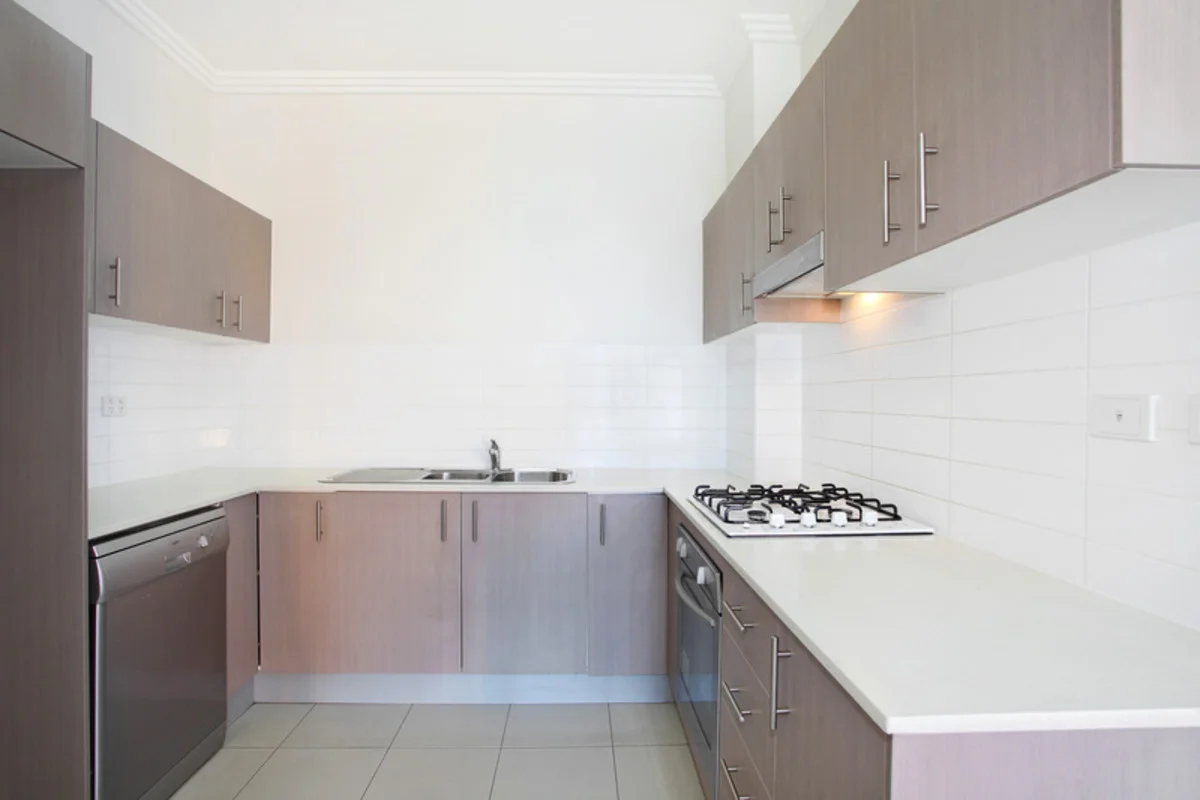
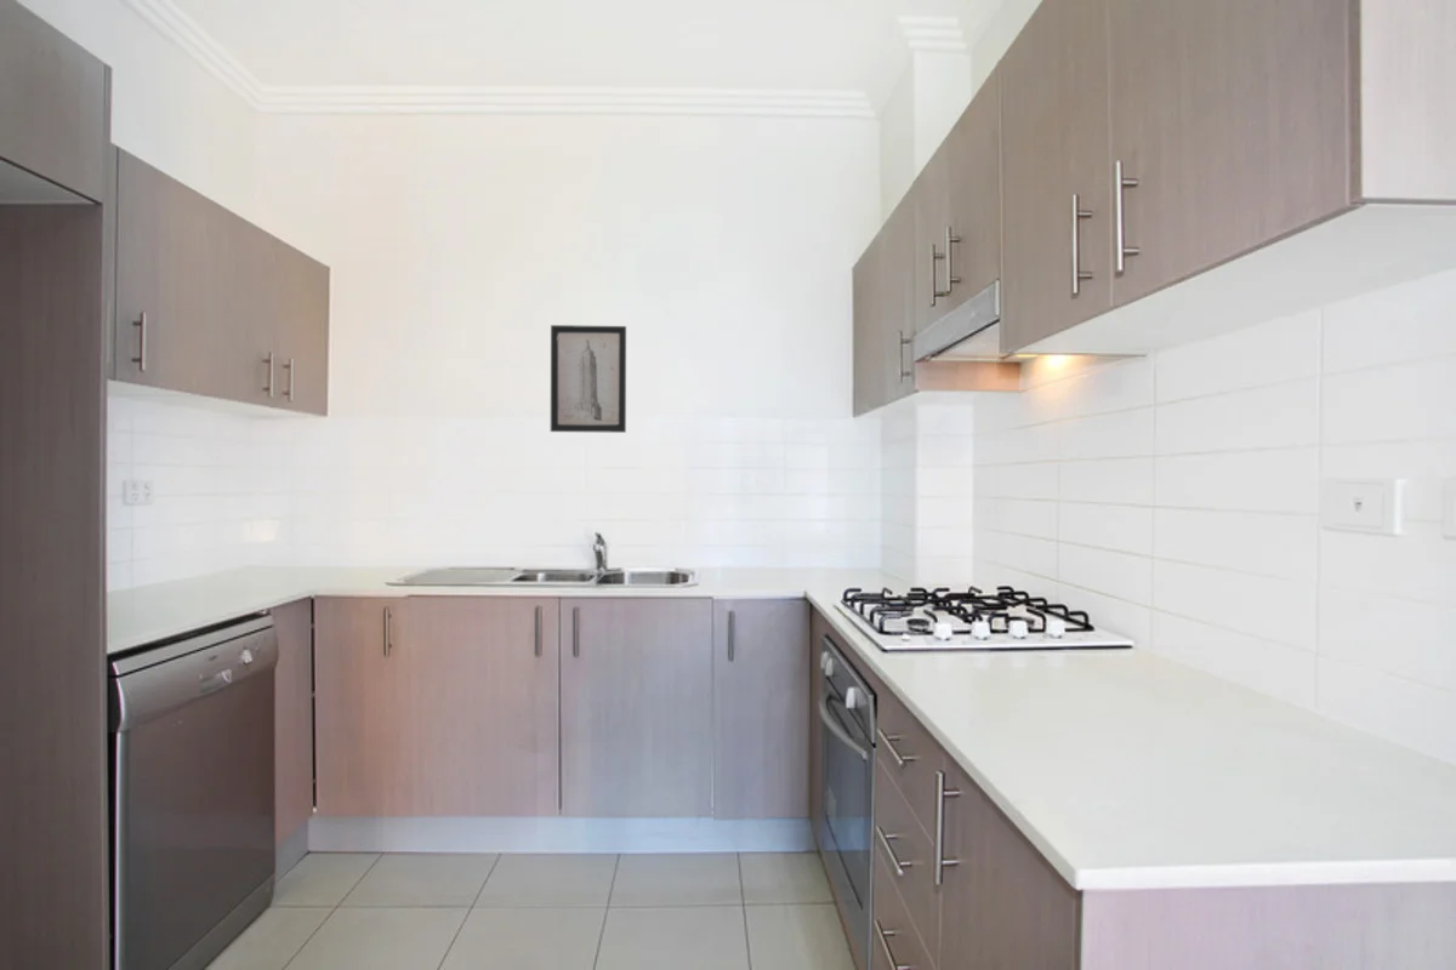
+ wall art [550,324,627,434]
